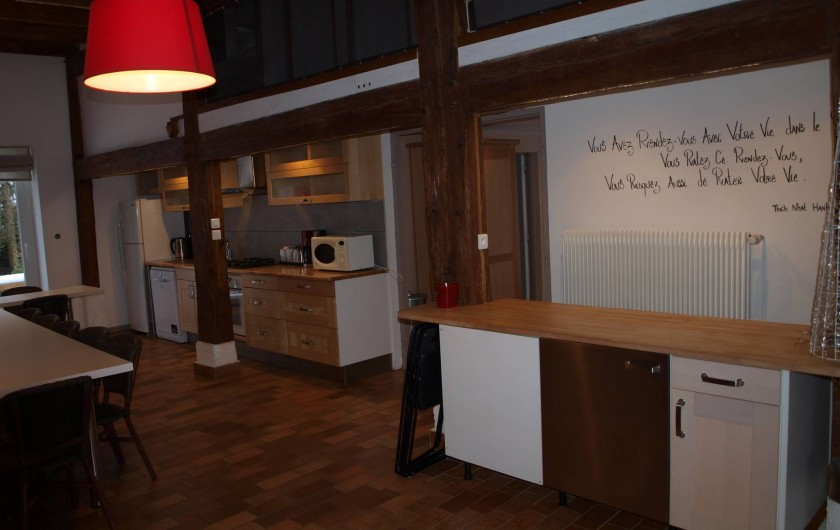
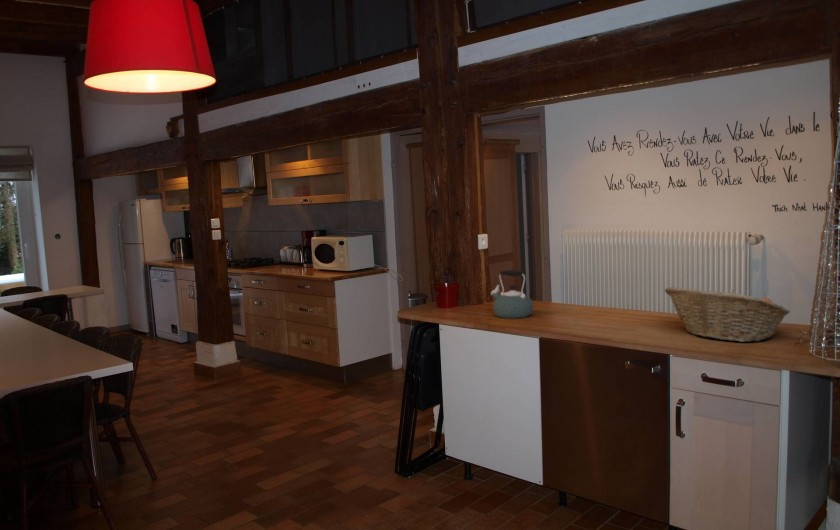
+ kettle [490,269,534,319]
+ fruit basket [664,286,791,343]
